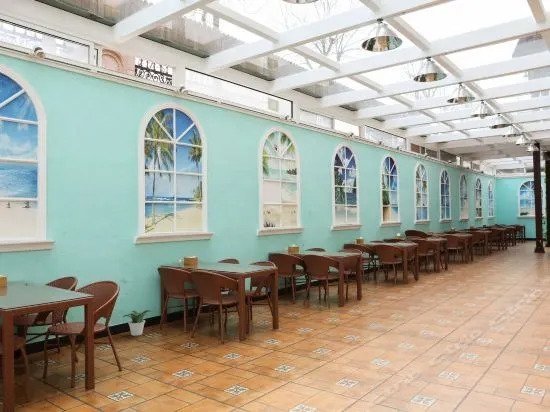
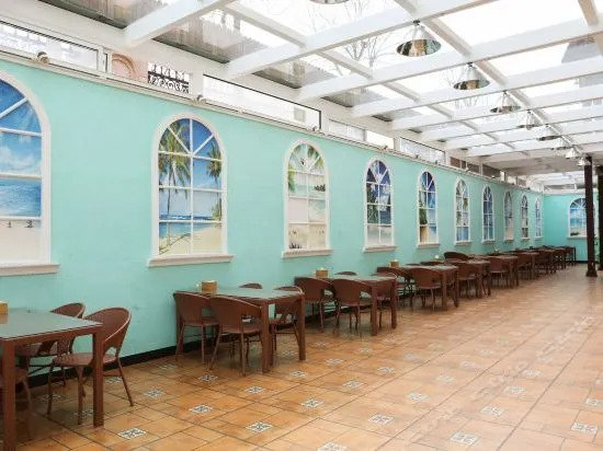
- potted plant [122,309,153,337]
